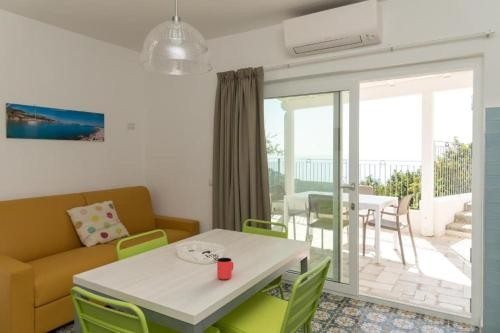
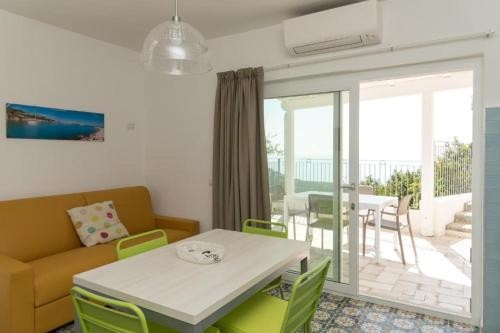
- cup [216,257,234,280]
